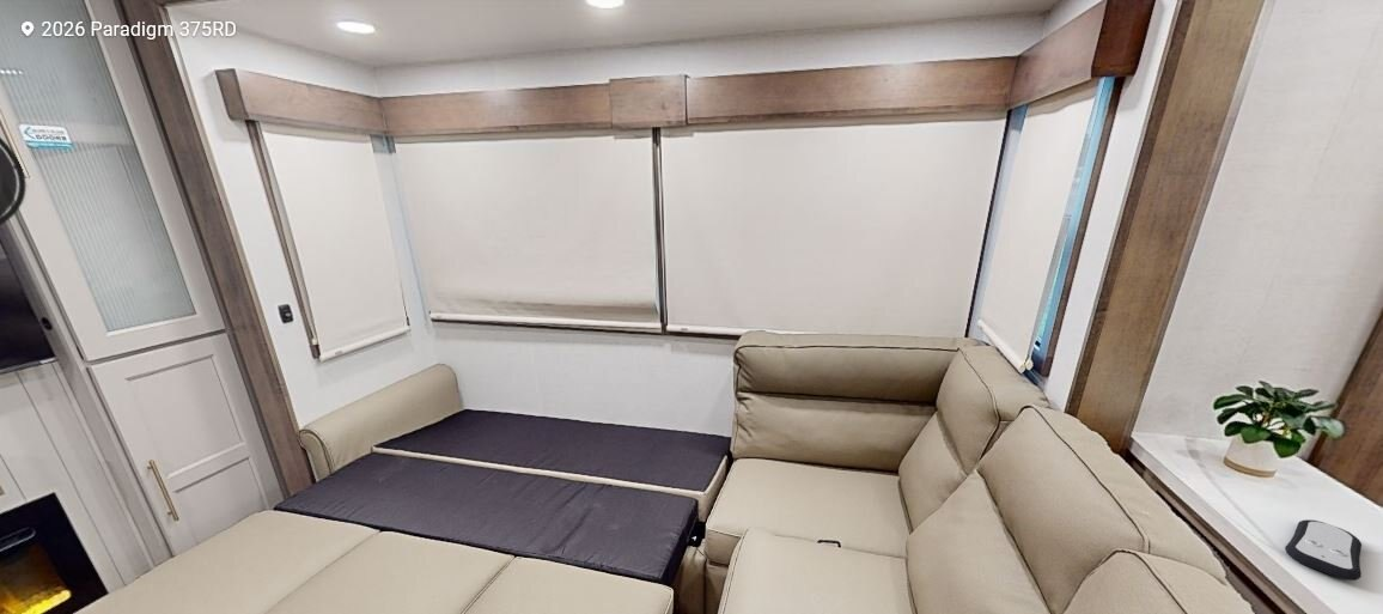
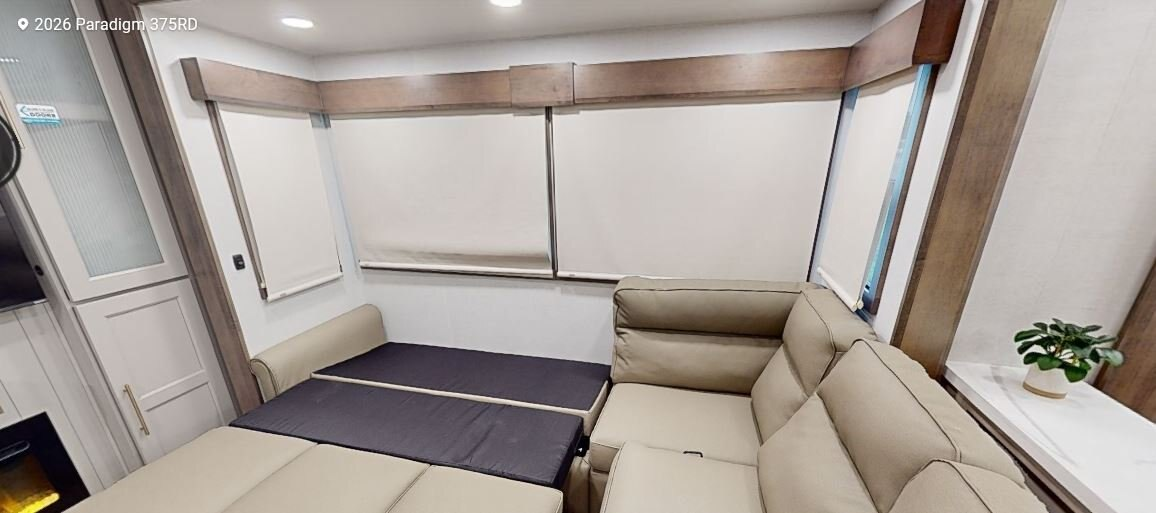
- remote control [1284,518,1363,582]
